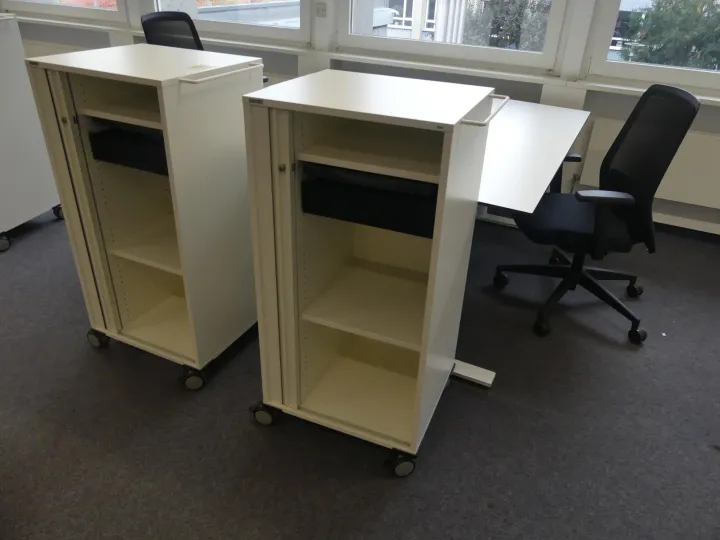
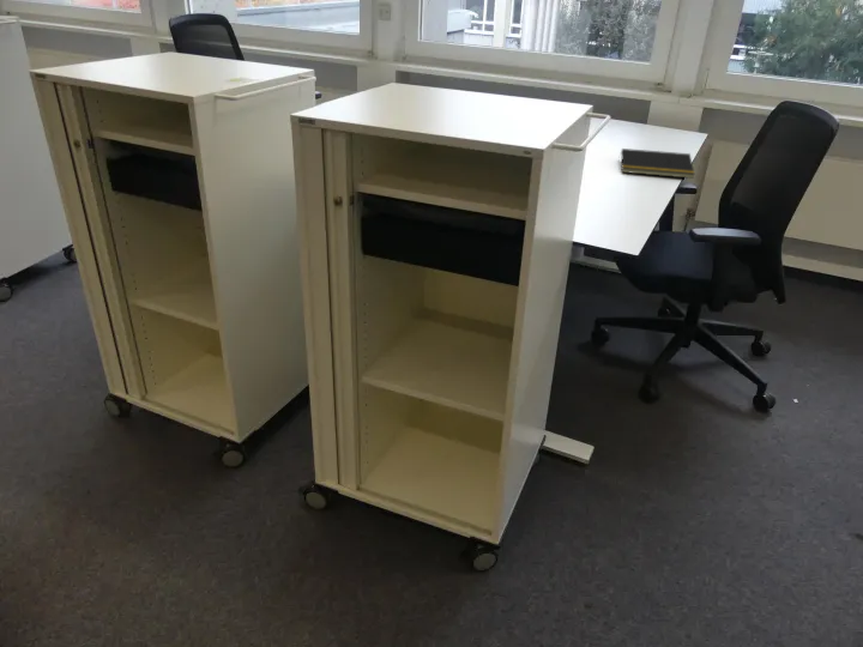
+ notepad [617,147,695,180]
